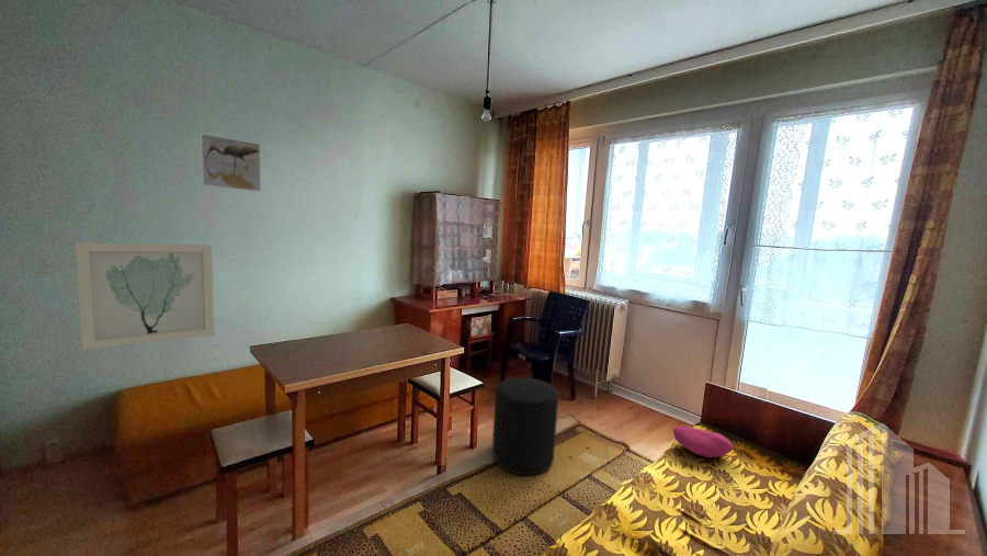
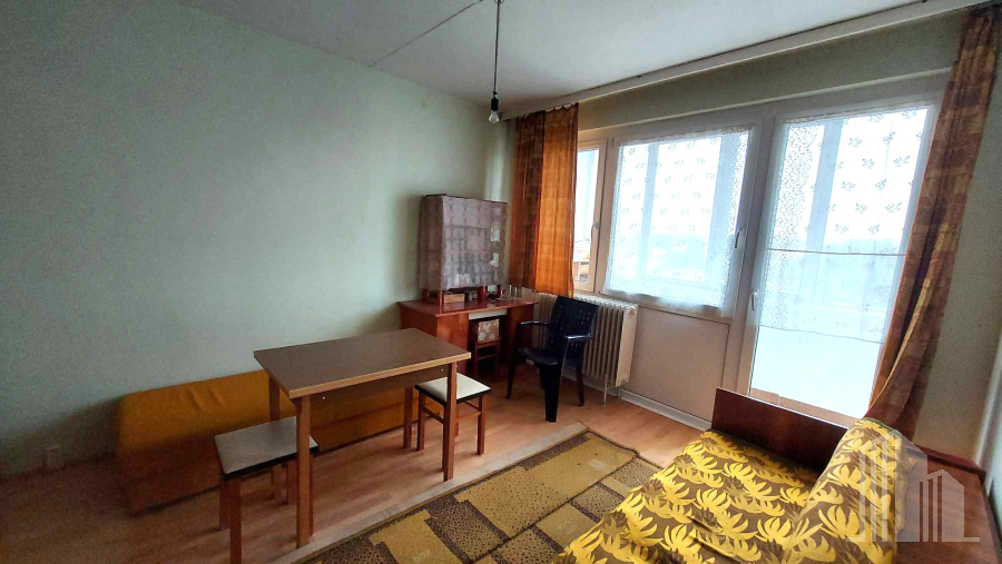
- cushion [672,425,735,458]
- wall art [73,241,215,351]
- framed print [198,132,262,193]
- stool [491,376,560,476]
